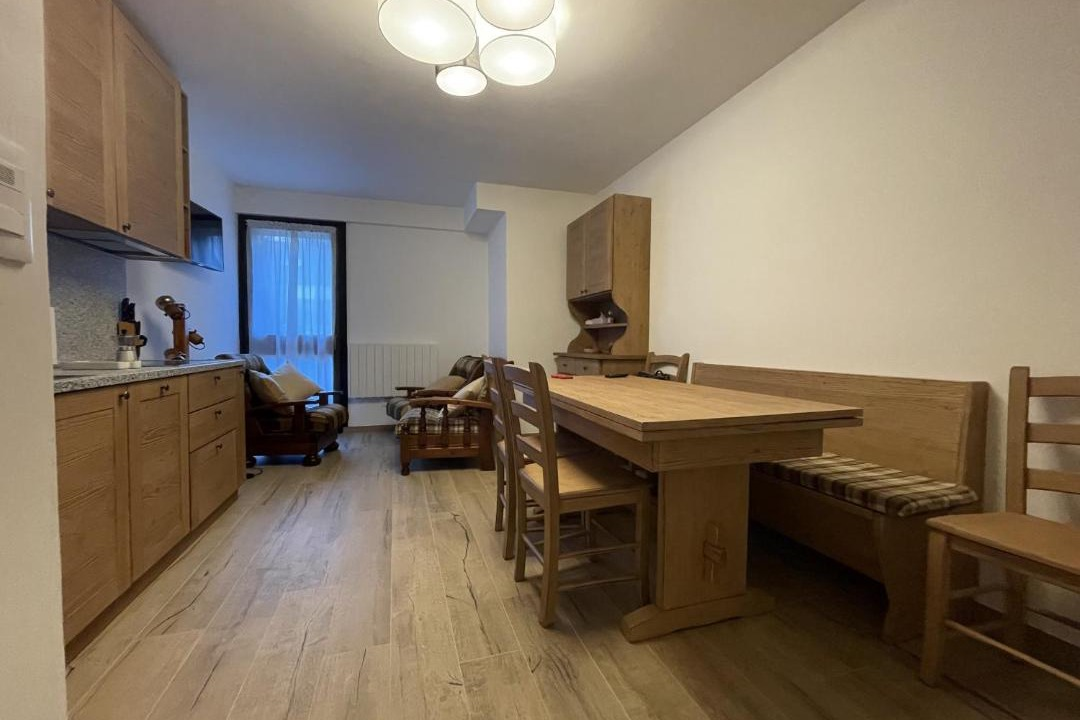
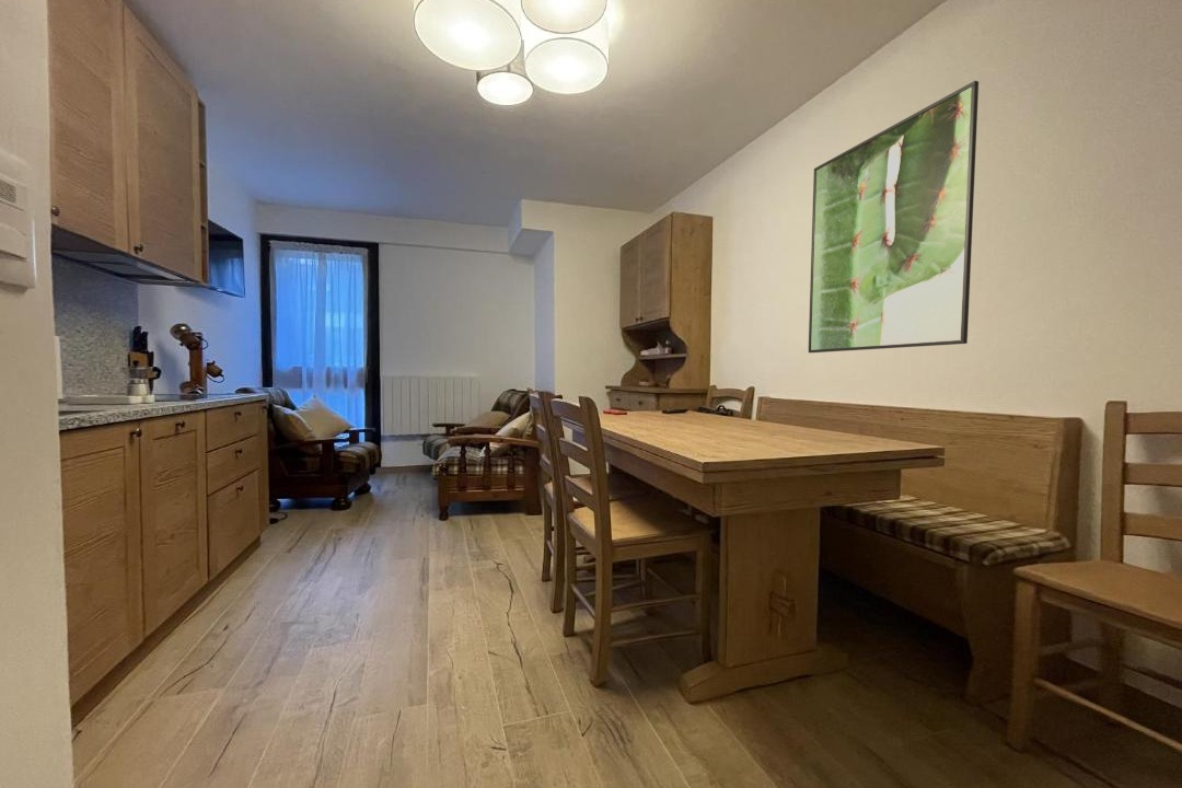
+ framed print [808,80,980,354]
